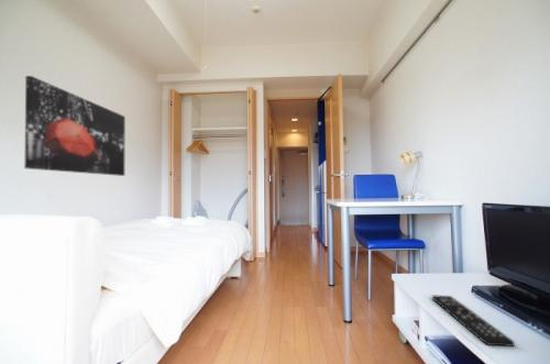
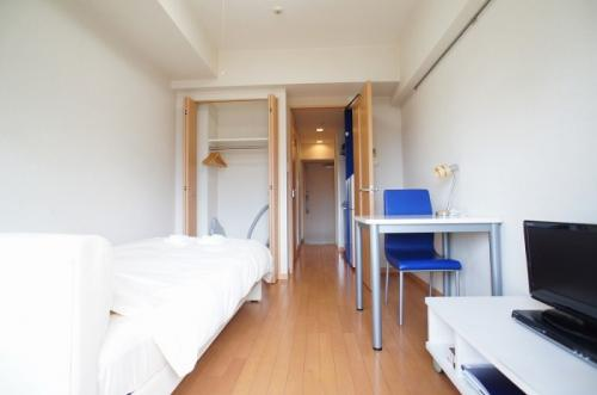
- remote control [431,294,516,348]
- wall art [23,75,127,177]
